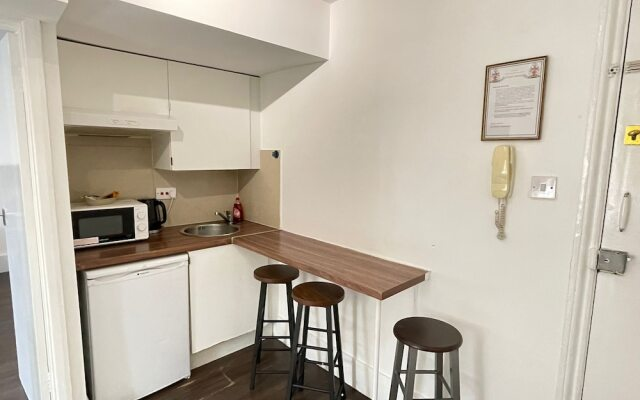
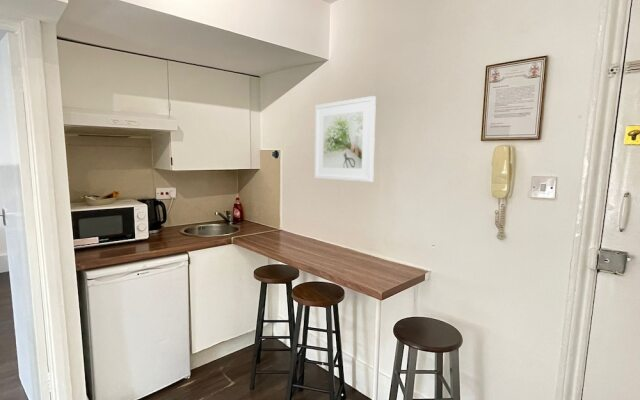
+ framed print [314,95,377,183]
